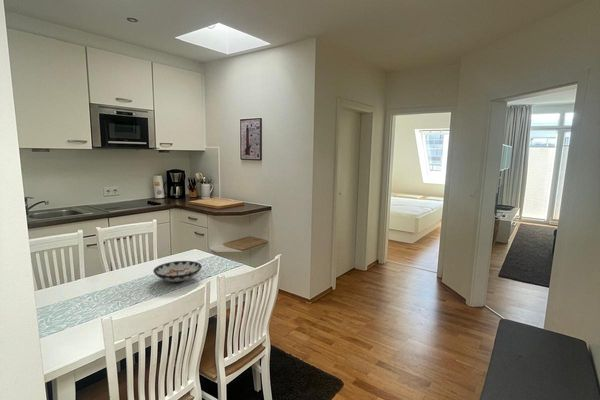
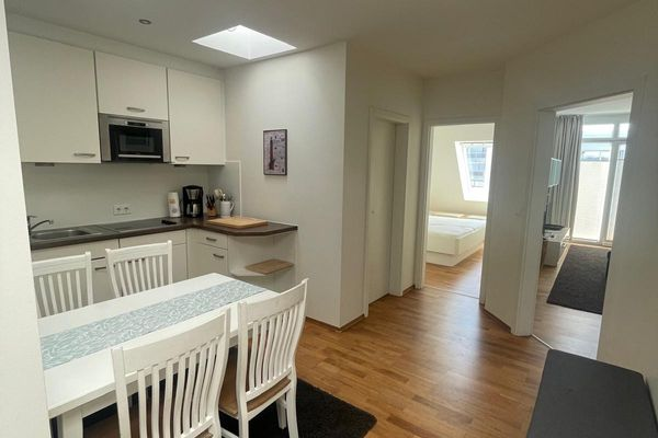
- bowl [152,260,203,284]
